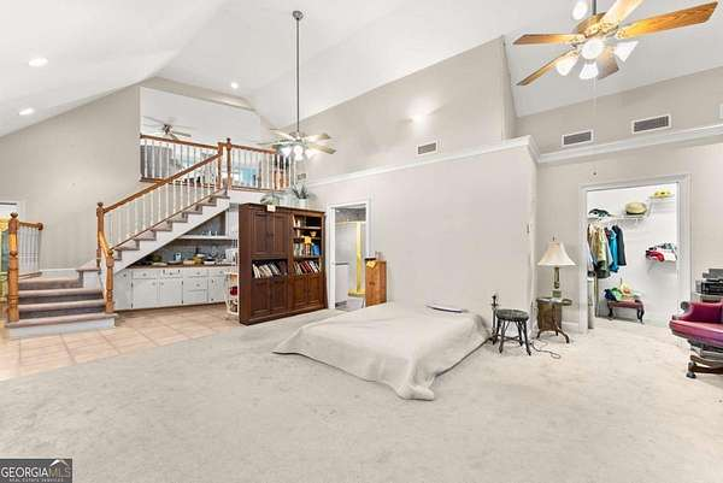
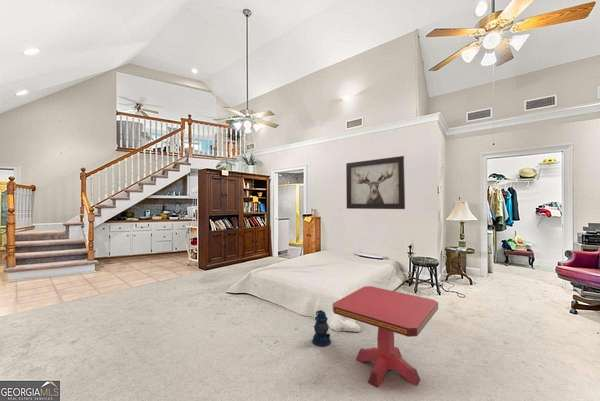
+ wall art [345,155,406,210]
+ side table [332,285,439,389]
+ lantern [311,309,332,347]
